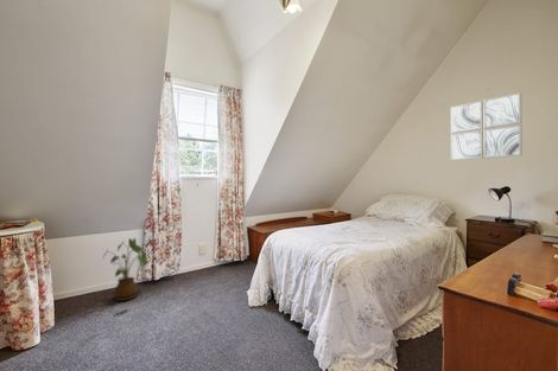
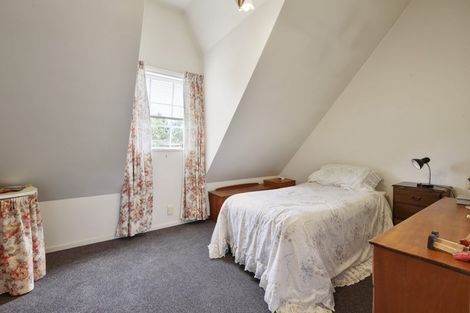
- wall art [450,91,524,161]
- house plant [101,237,156,302]
